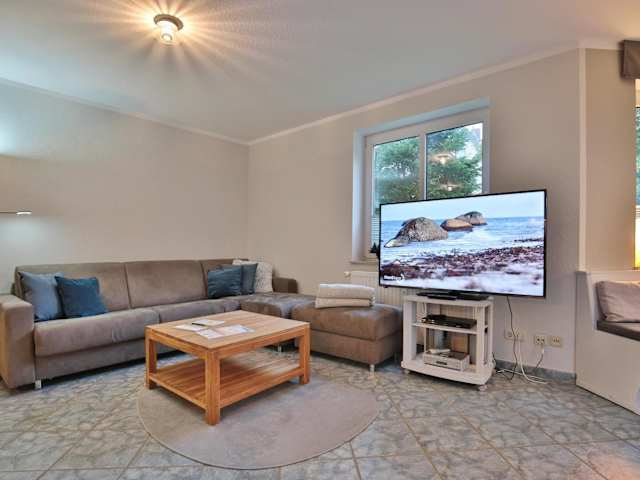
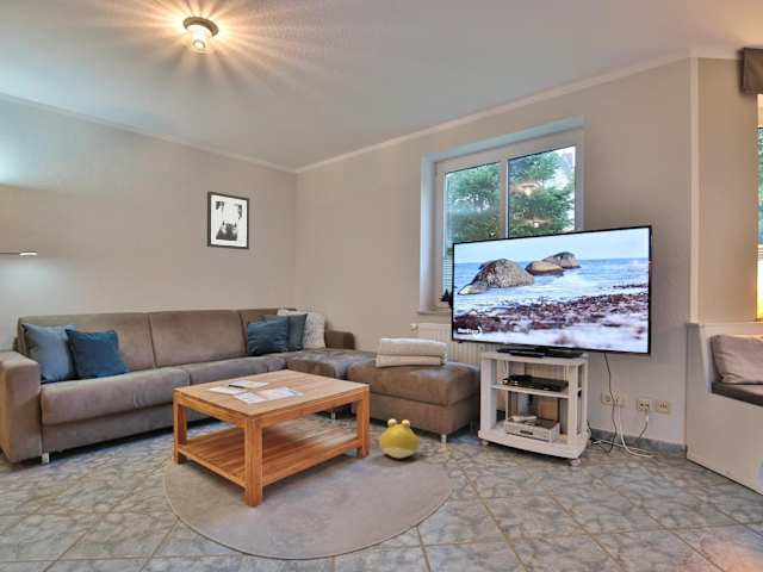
+ wall art [206,191,250,250]
+ plush toy [378,418,421,459]
